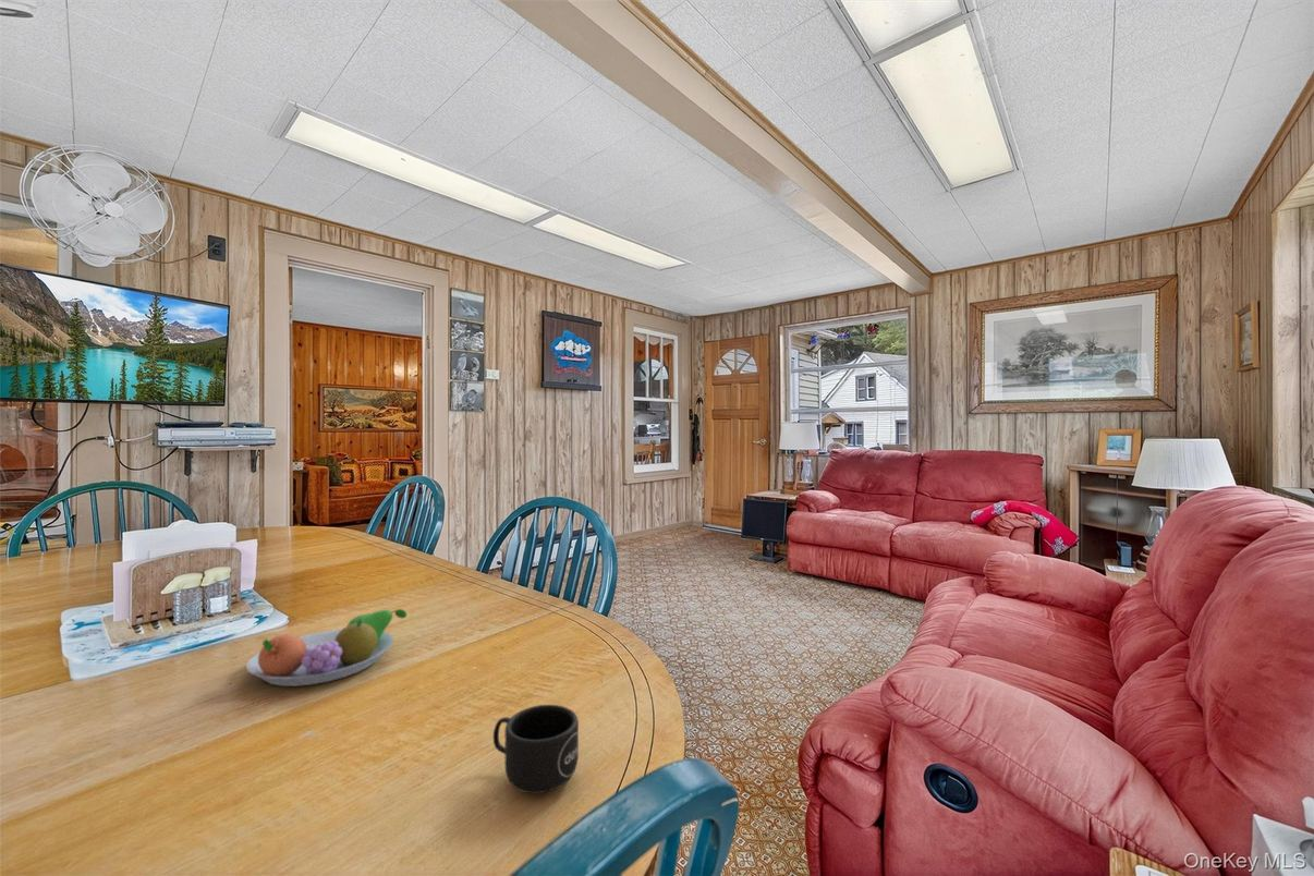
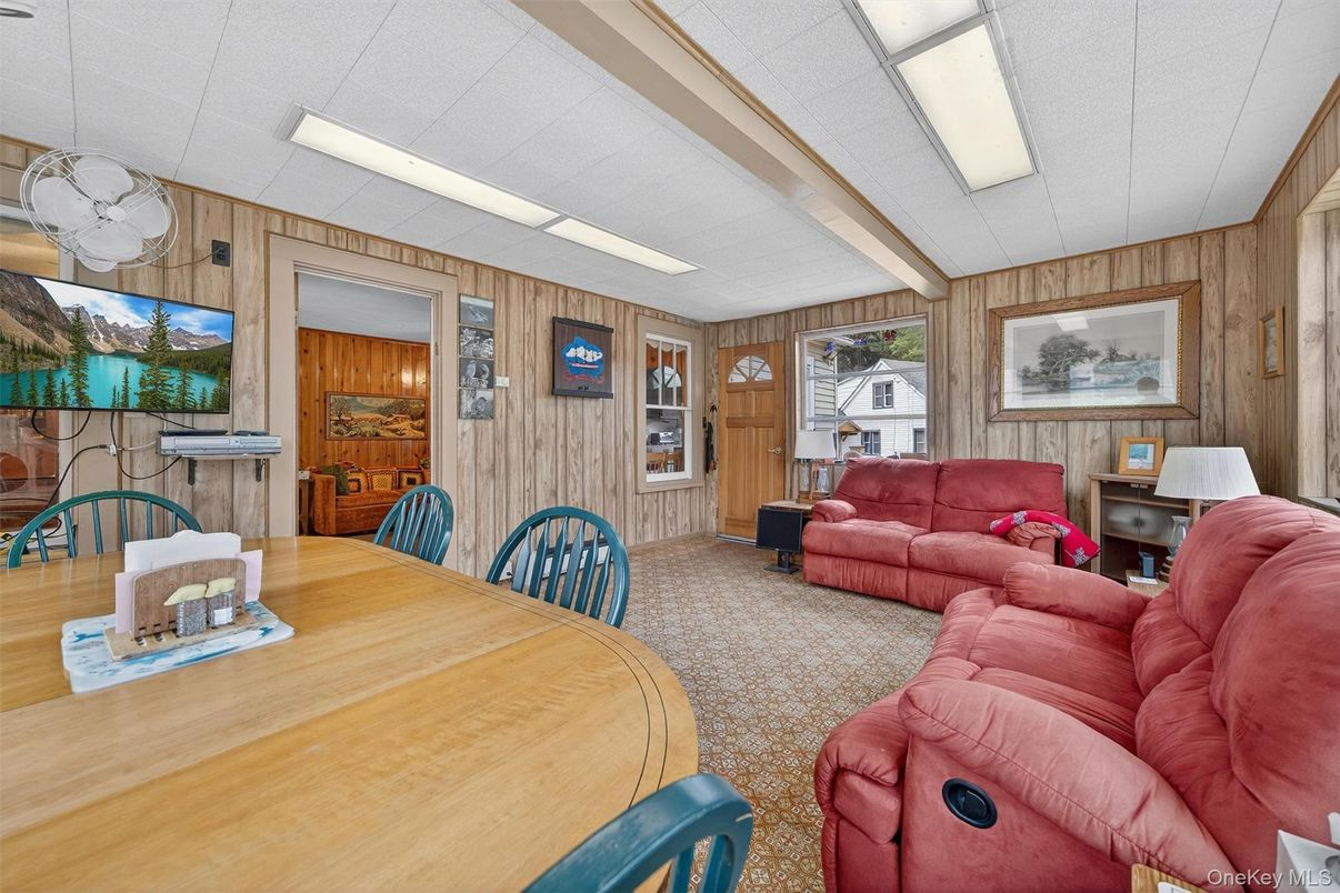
- mug [492,704,580,794]
- fruit bowl [245,608,407,688]
